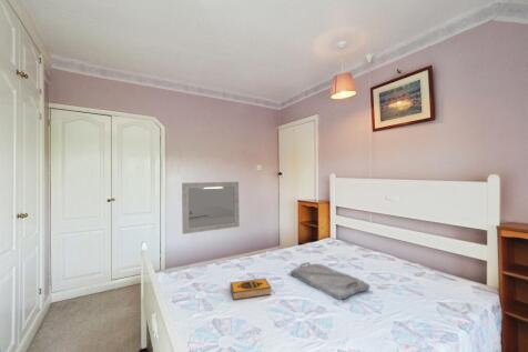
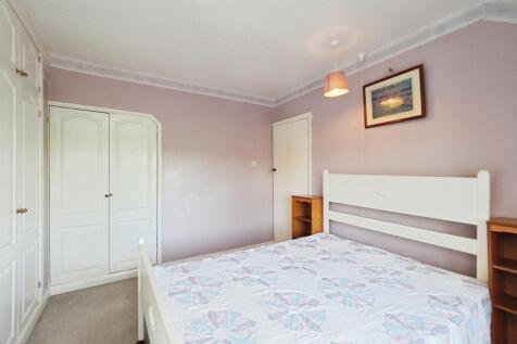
- hardback book [230,276,272,301]
- serving tray [290,261,372,301]
- home mirror [181,181,241,235]
